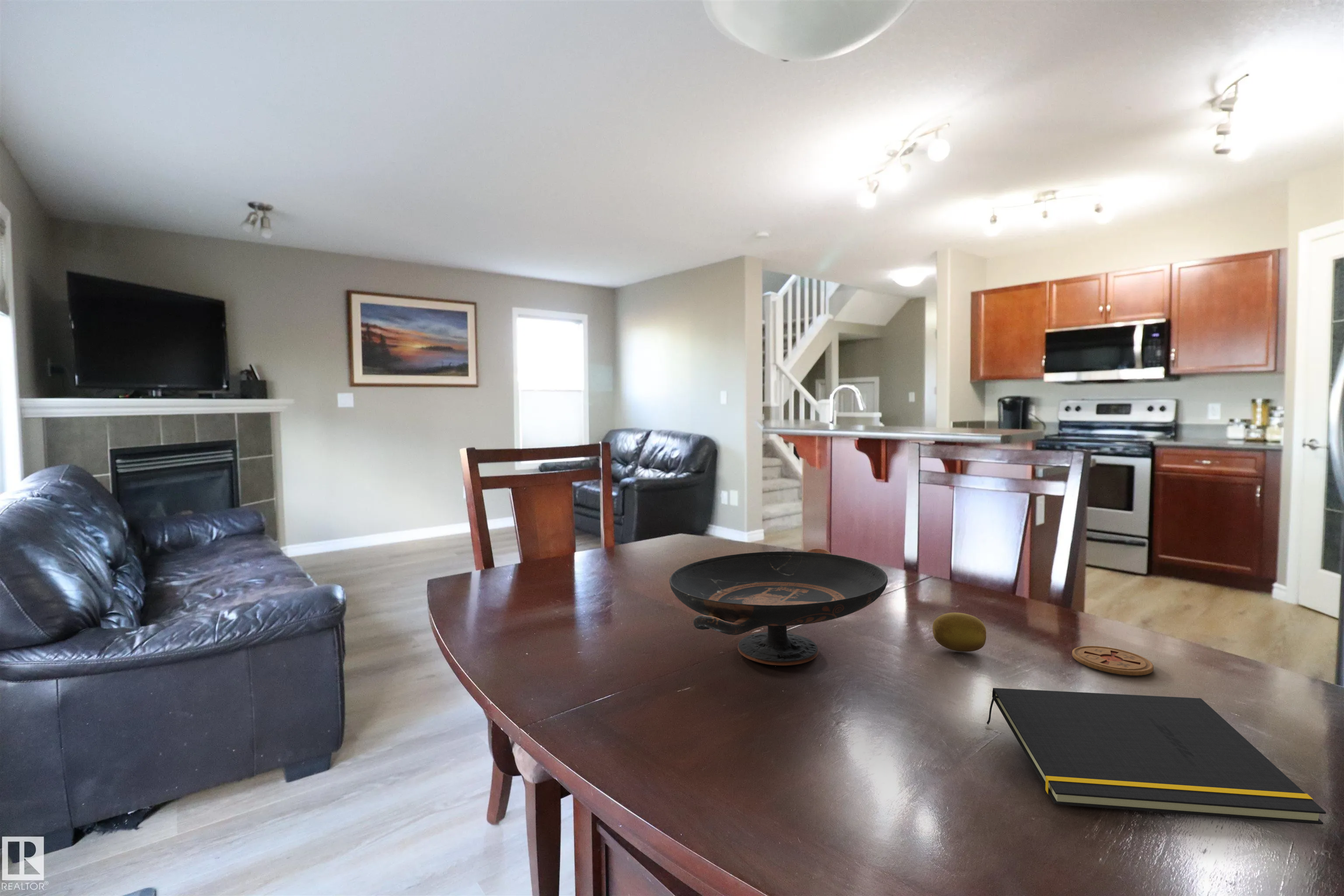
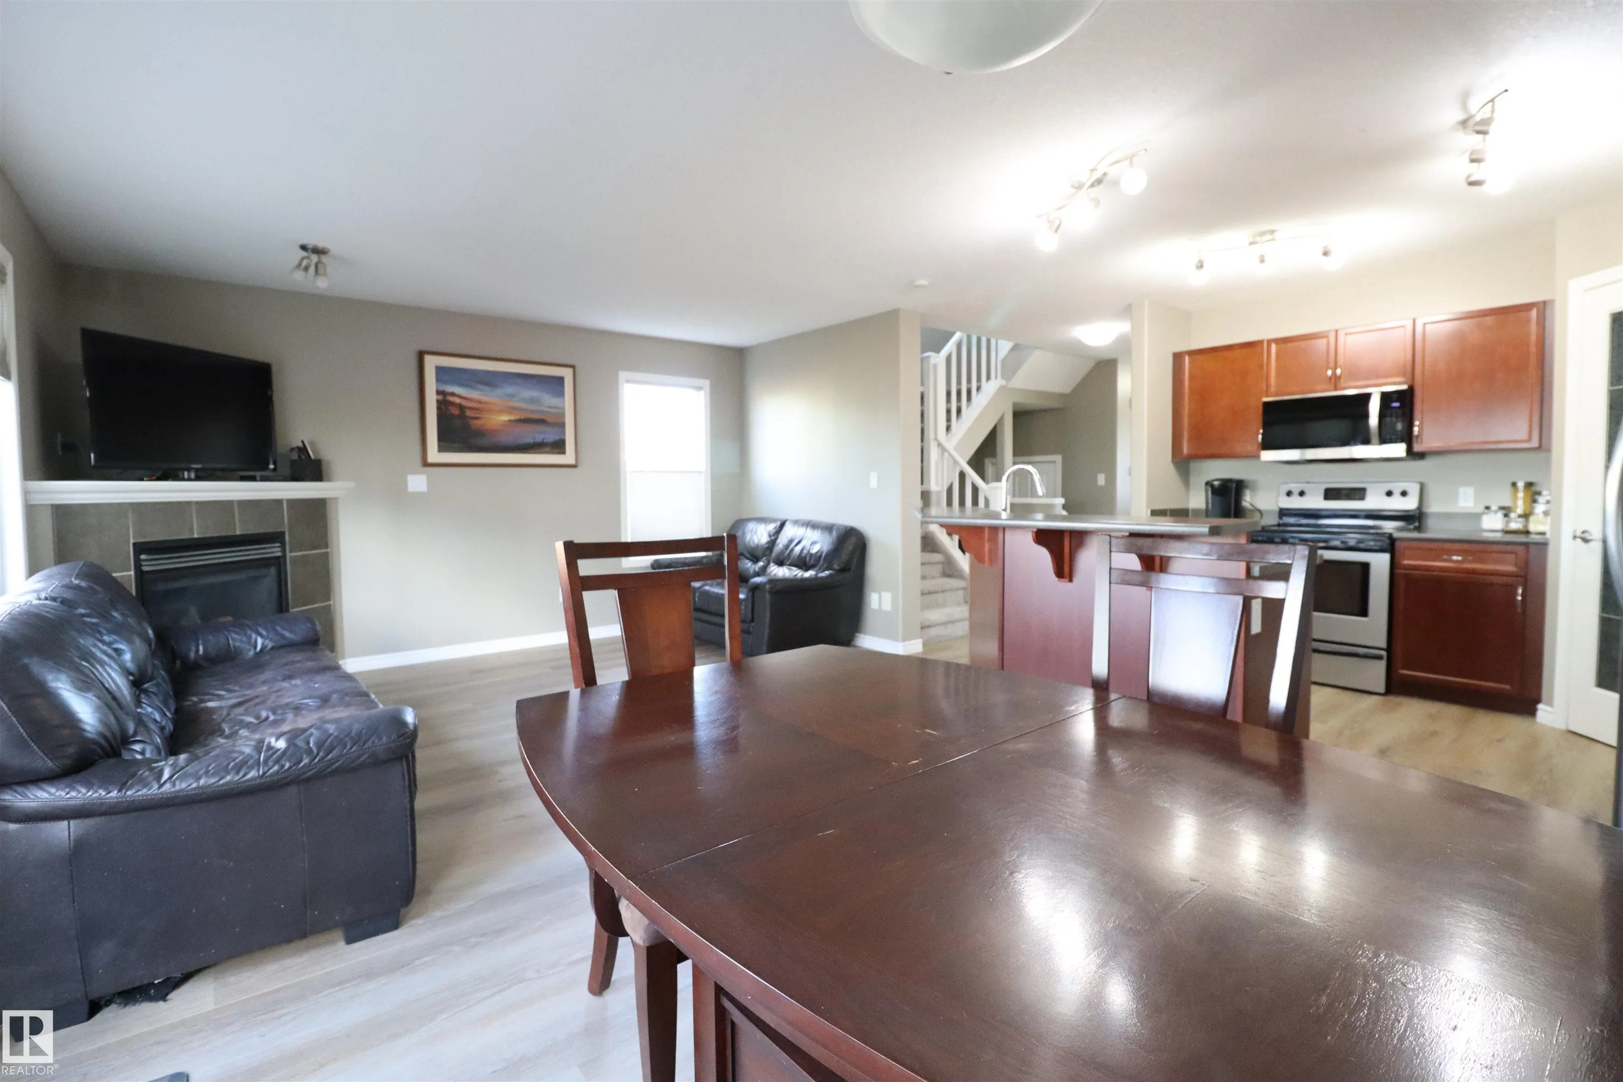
- coaster [1072,645,1154,676]
- notepad [986,687,1327,825]
- decorative bowl [669,548,888,666]
- fruit [932,612,987,652]
